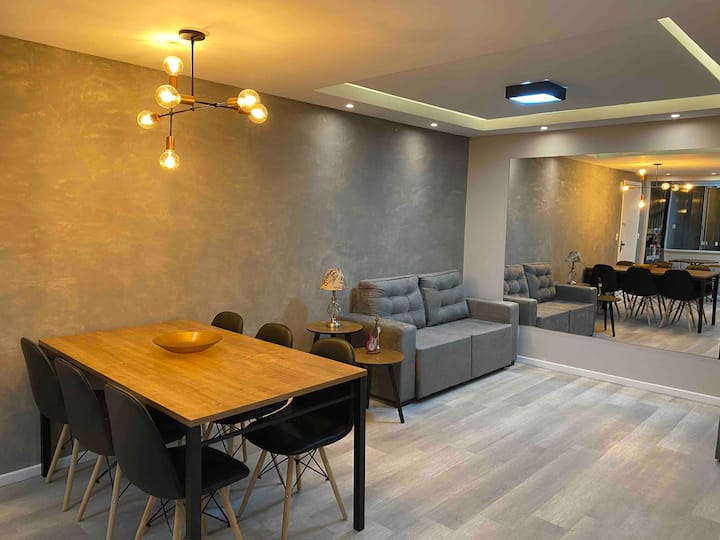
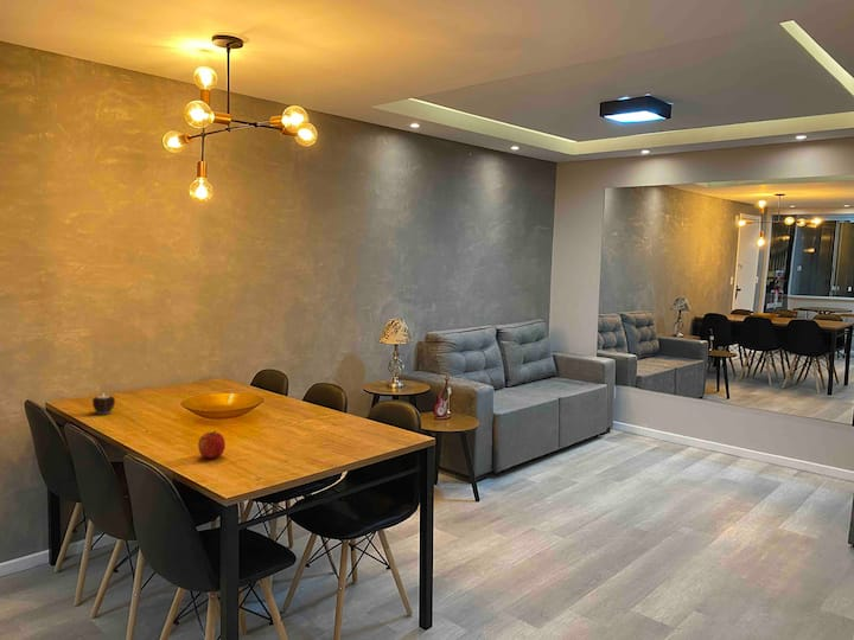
+ candle [91,392,116,415]
+ apple [197,430,227,460]
